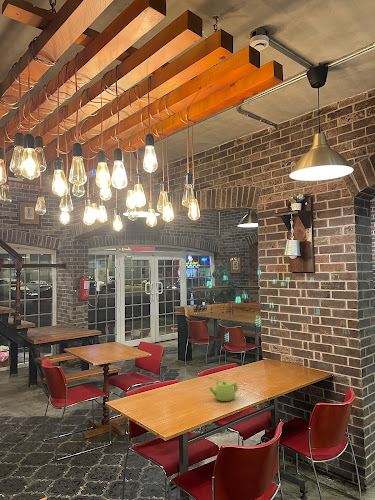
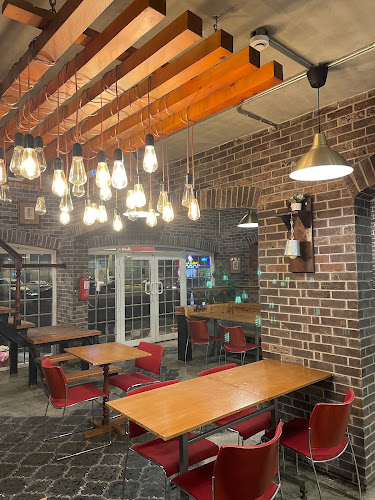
- teapot [208,380,239,402]
